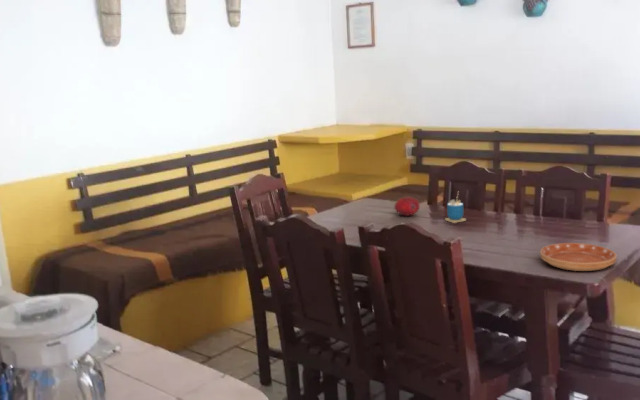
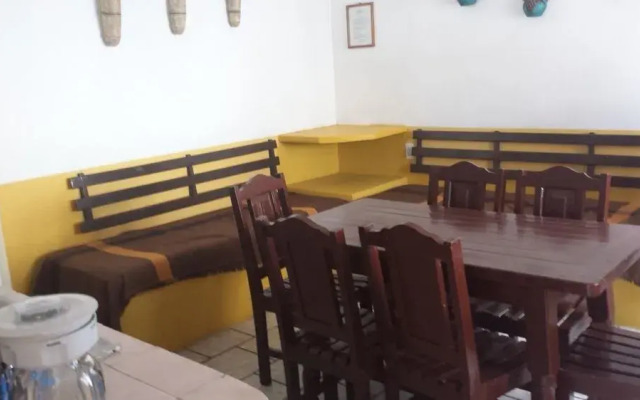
- saucer [539,242,617,272]
- fruit [393,196,421,217]
- cup [444,191,467,224]
